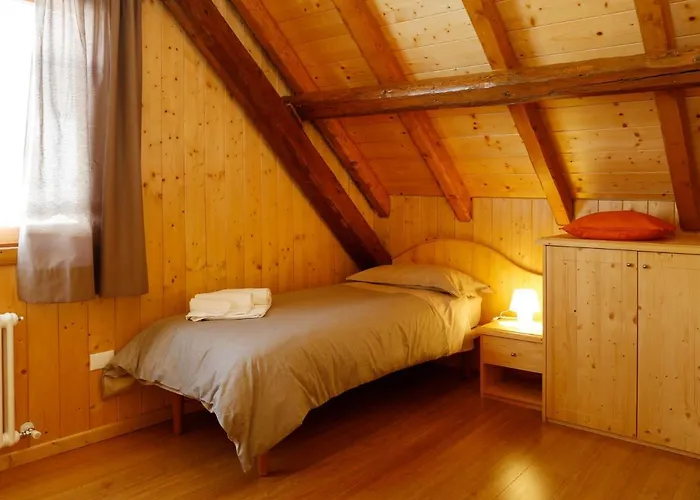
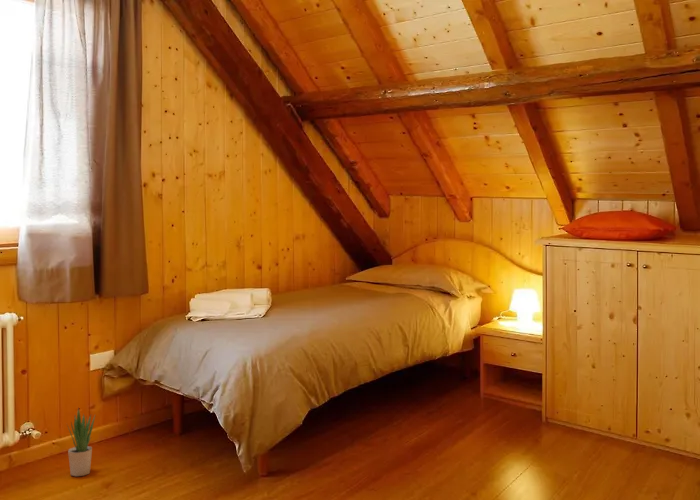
+ potted plant [66,406,96,477]
